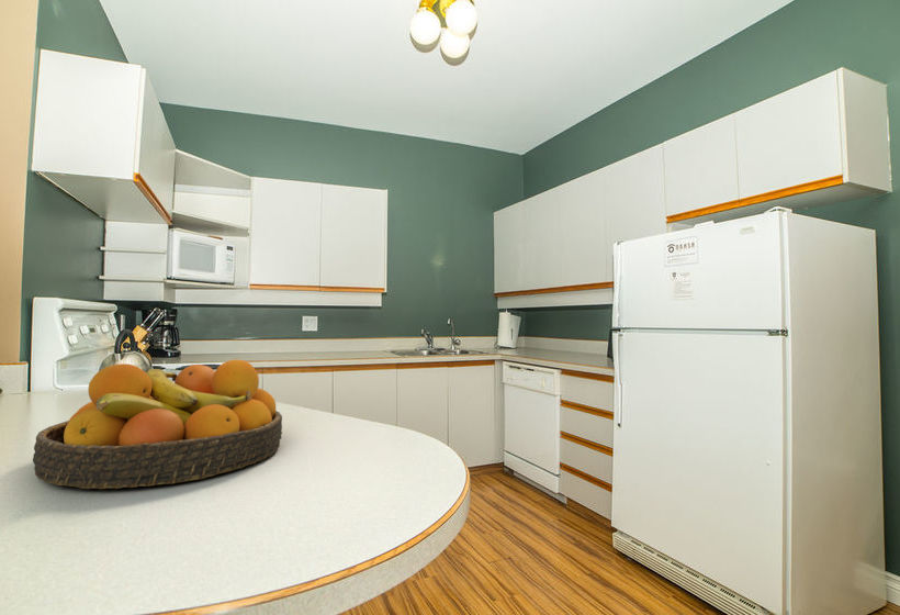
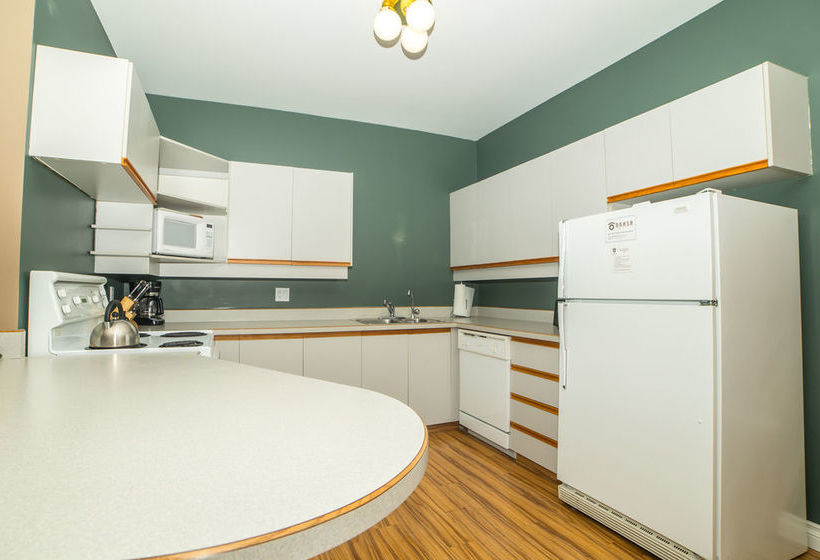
- fruit bowl [32,358,283,490]
